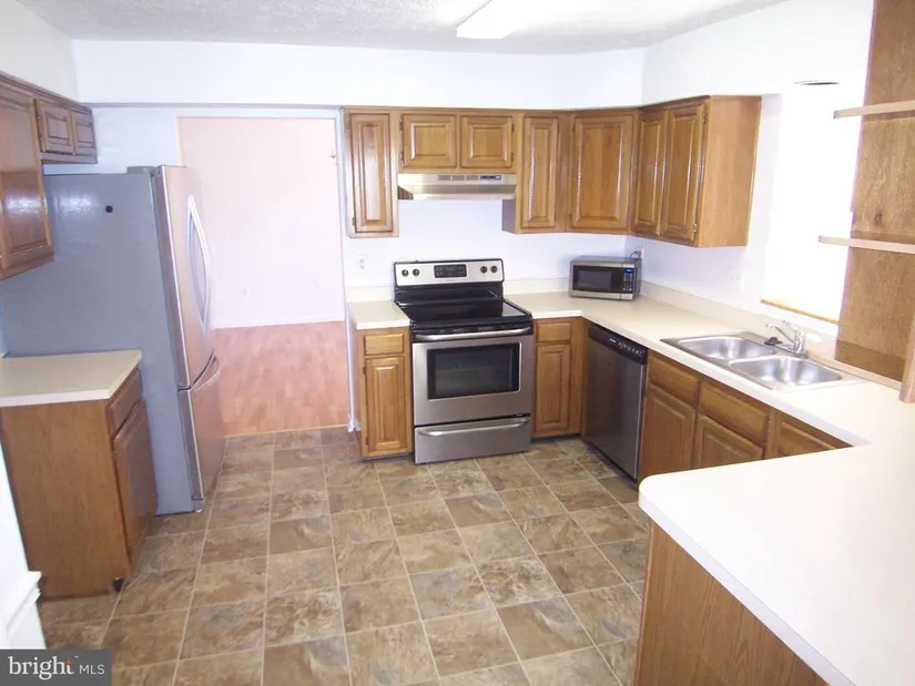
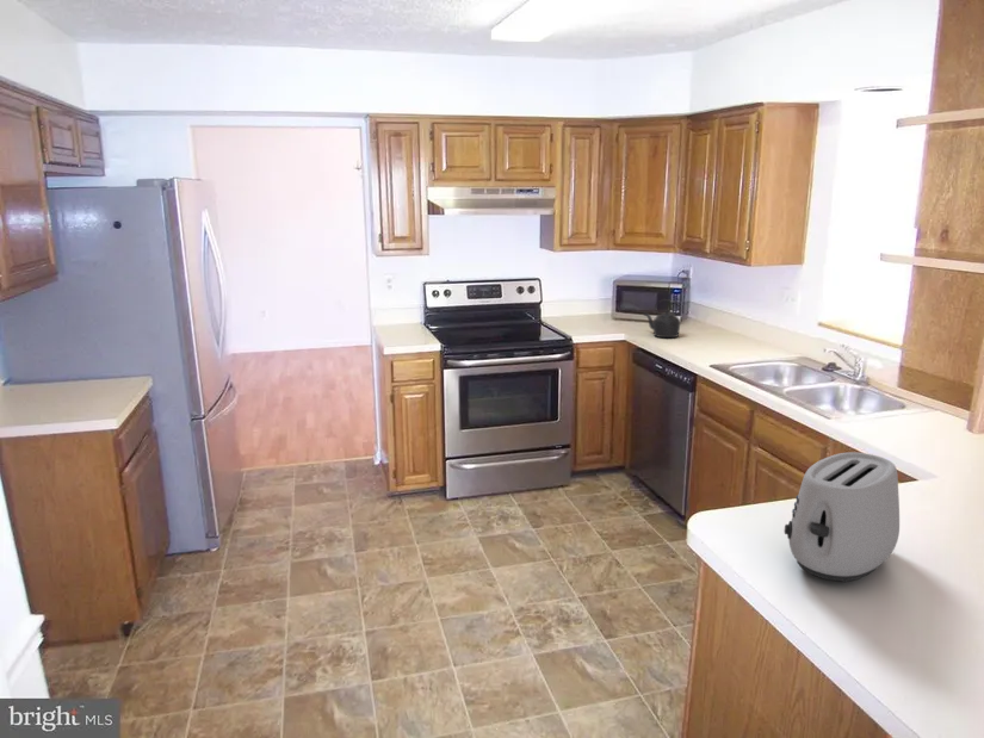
+ kettle [642,298,682,339]
+ toaster [784,451,901,583]
